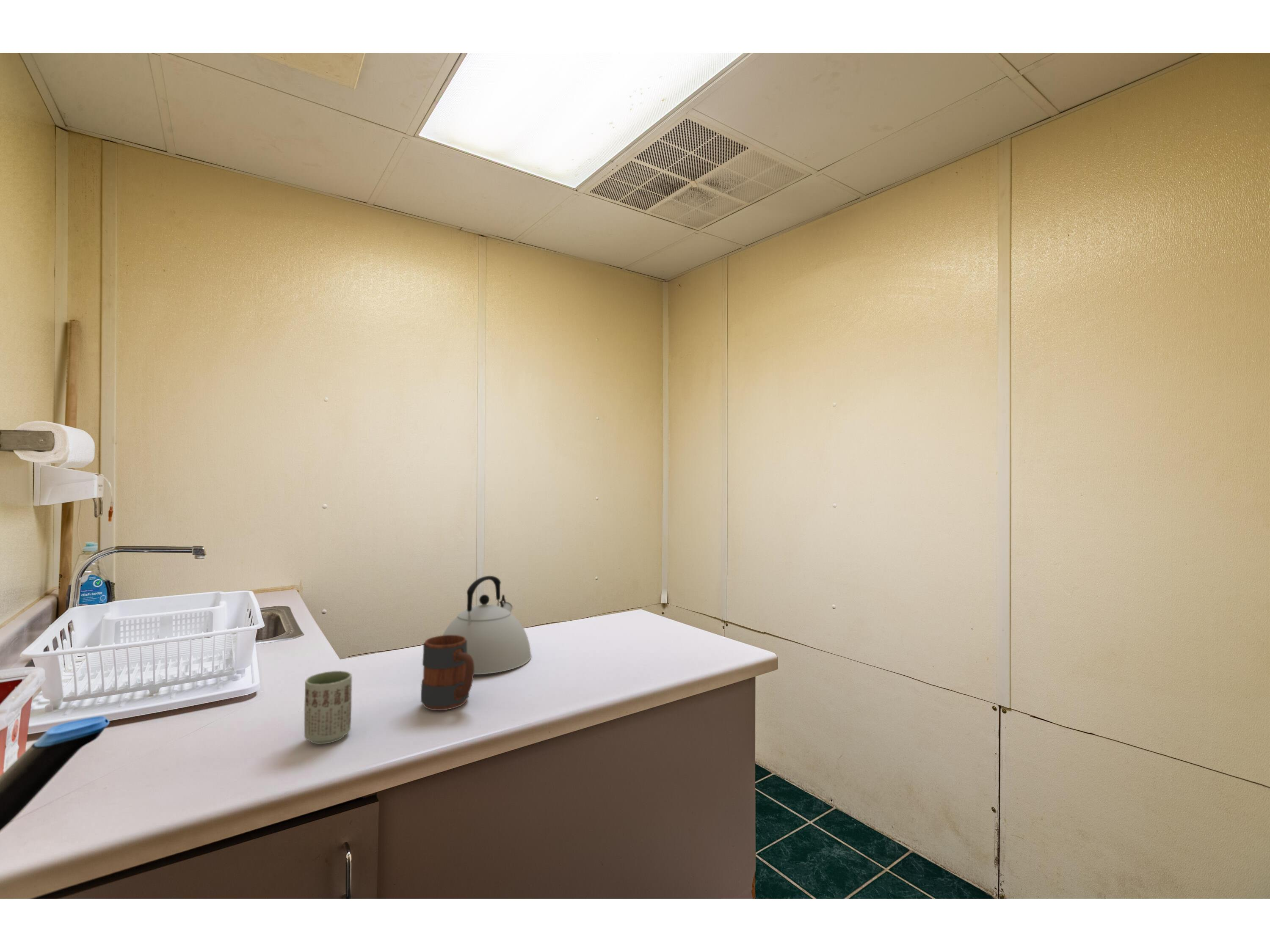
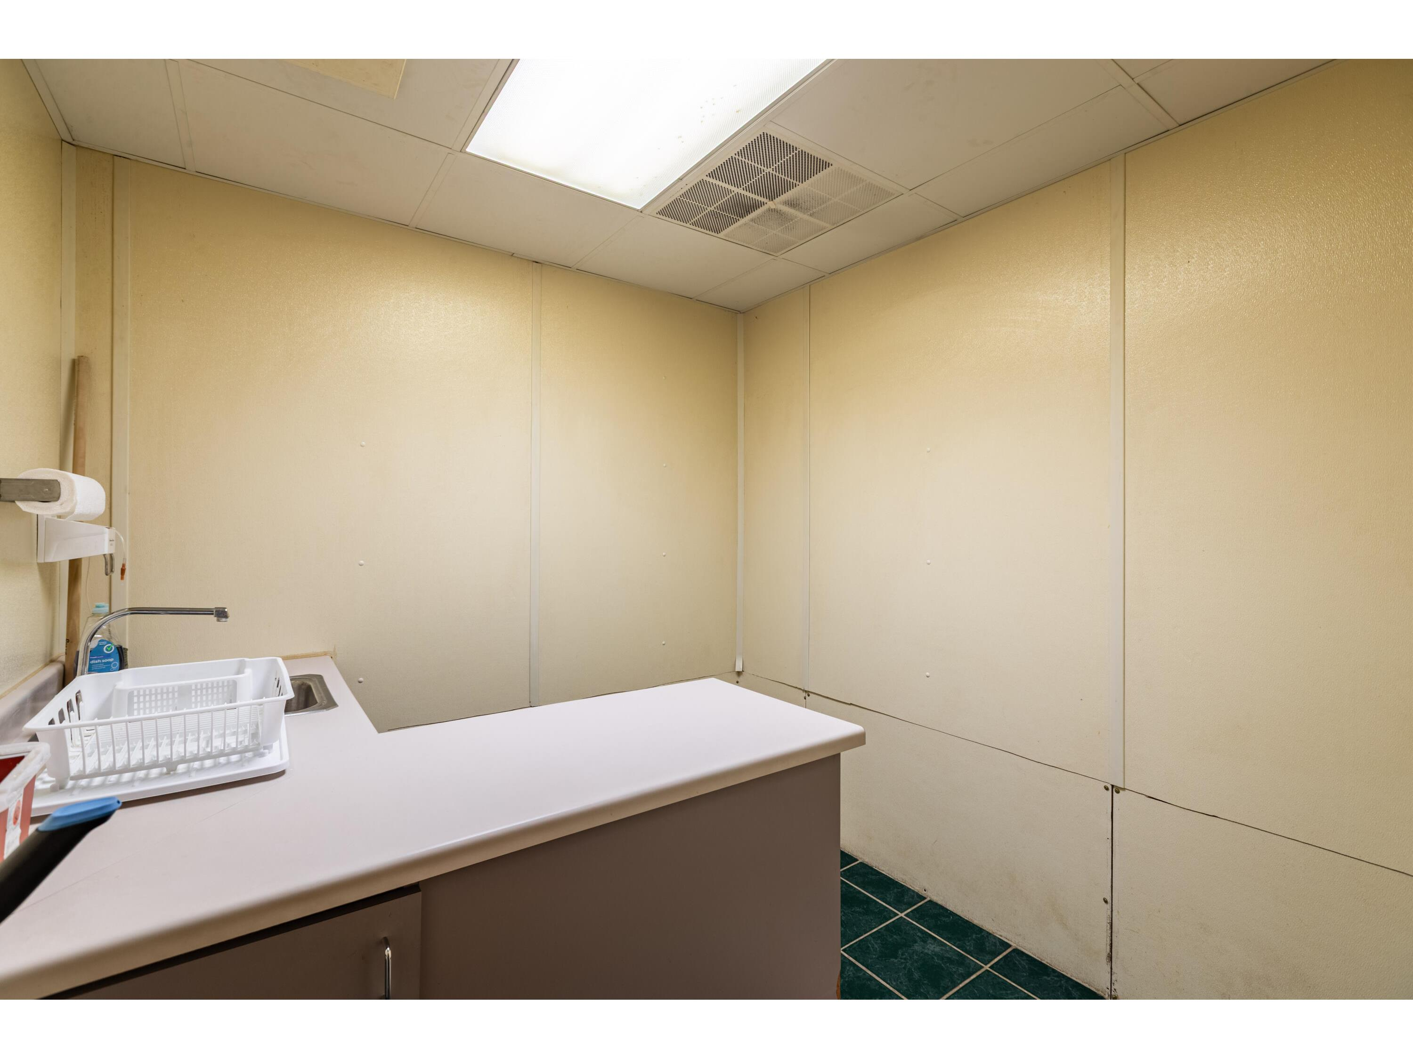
- mug [420,635,474,711]
- cup [304,671,352,745]
- kettle [442,575,532,675]
